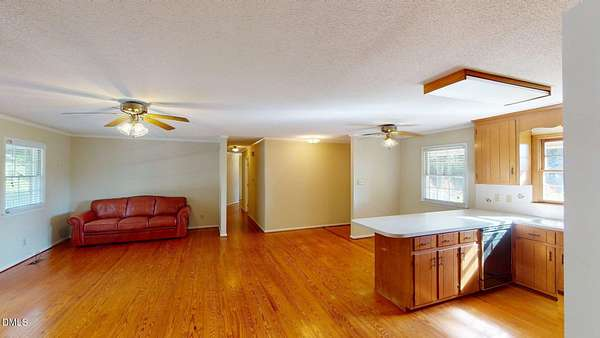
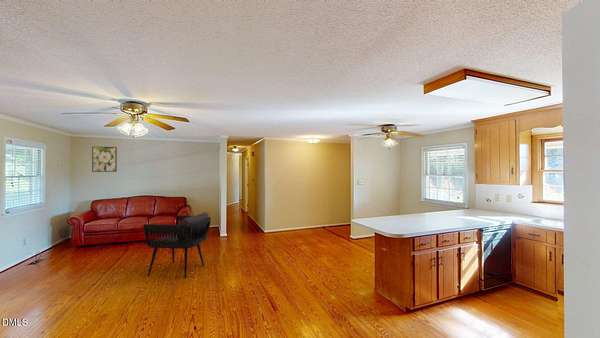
+ armchair [143,212,212,279]
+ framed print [91,146,118,173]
